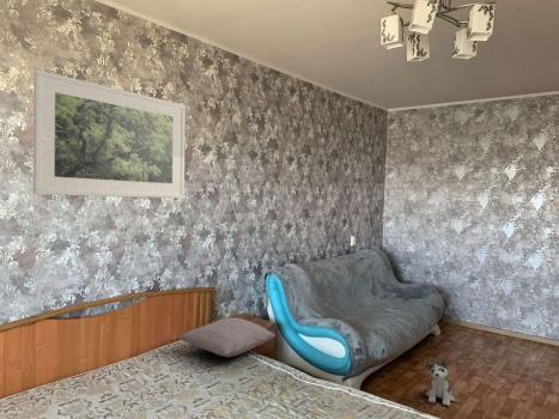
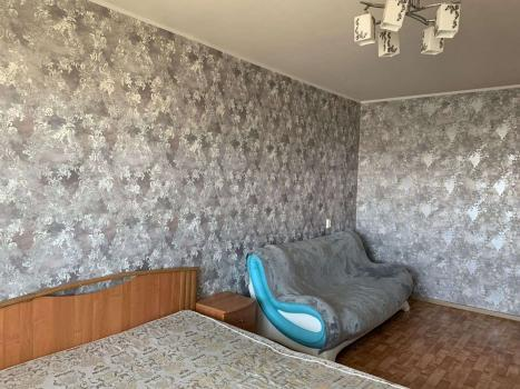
- pillow [177,317,277,358]
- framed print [32,68,187,200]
- plush toy [425,357,455,407]
